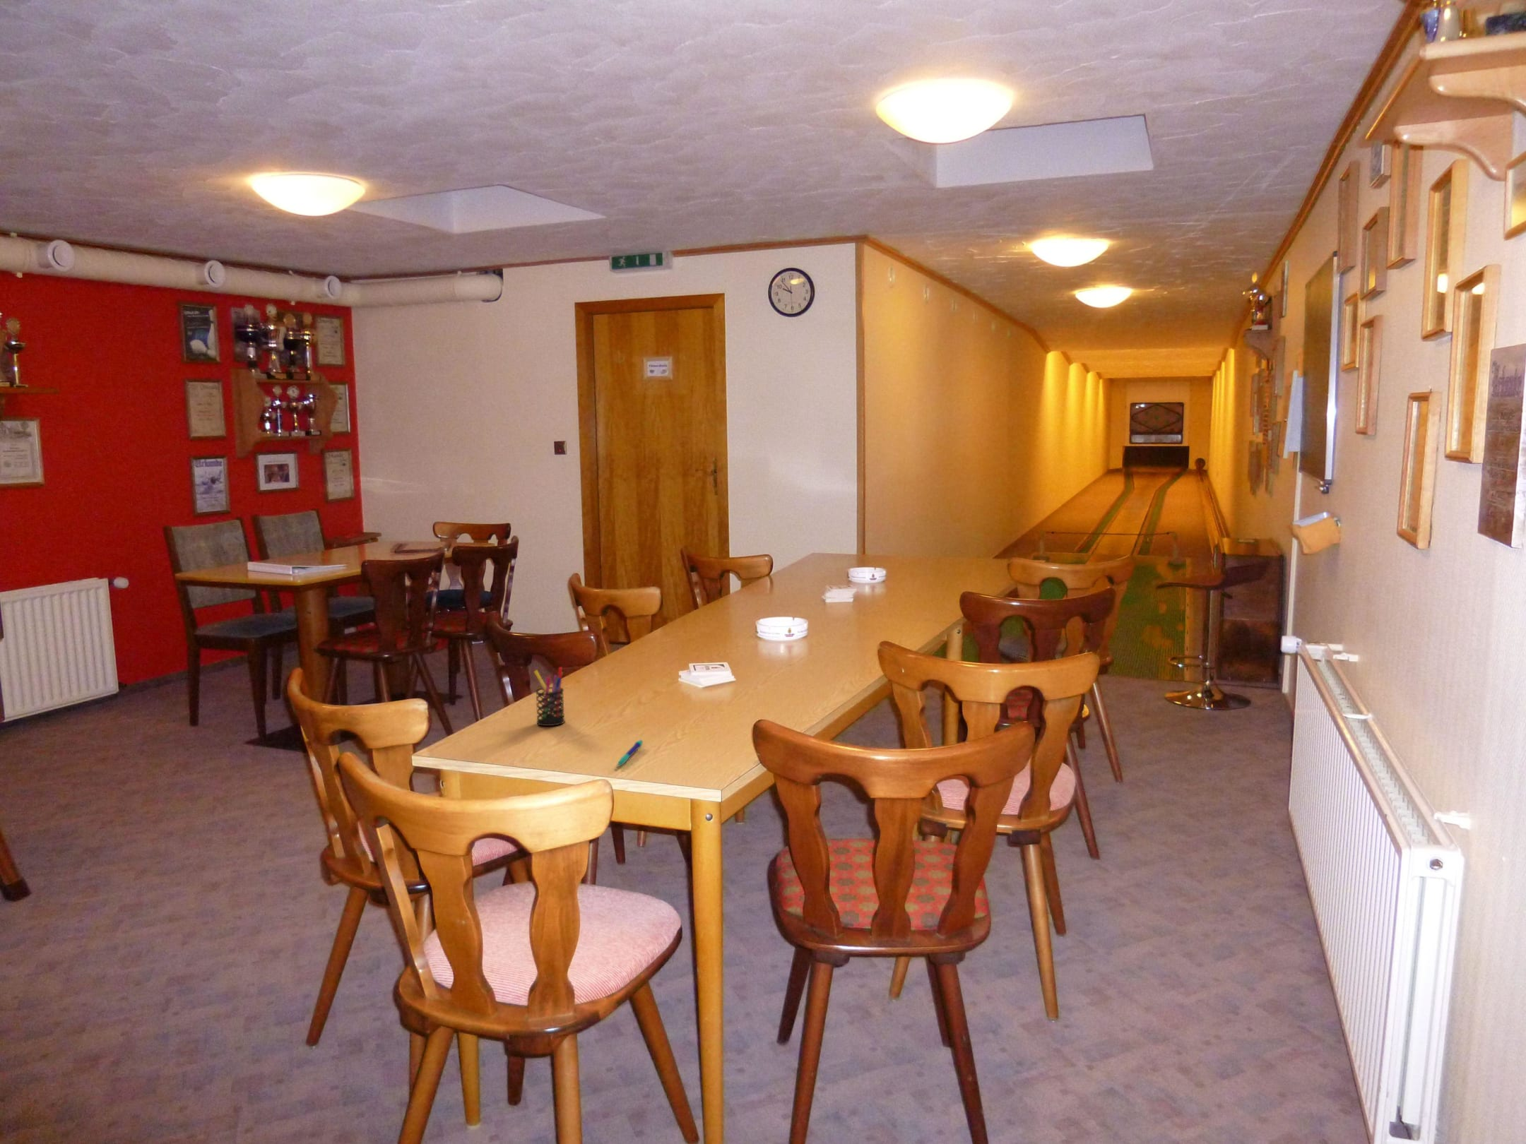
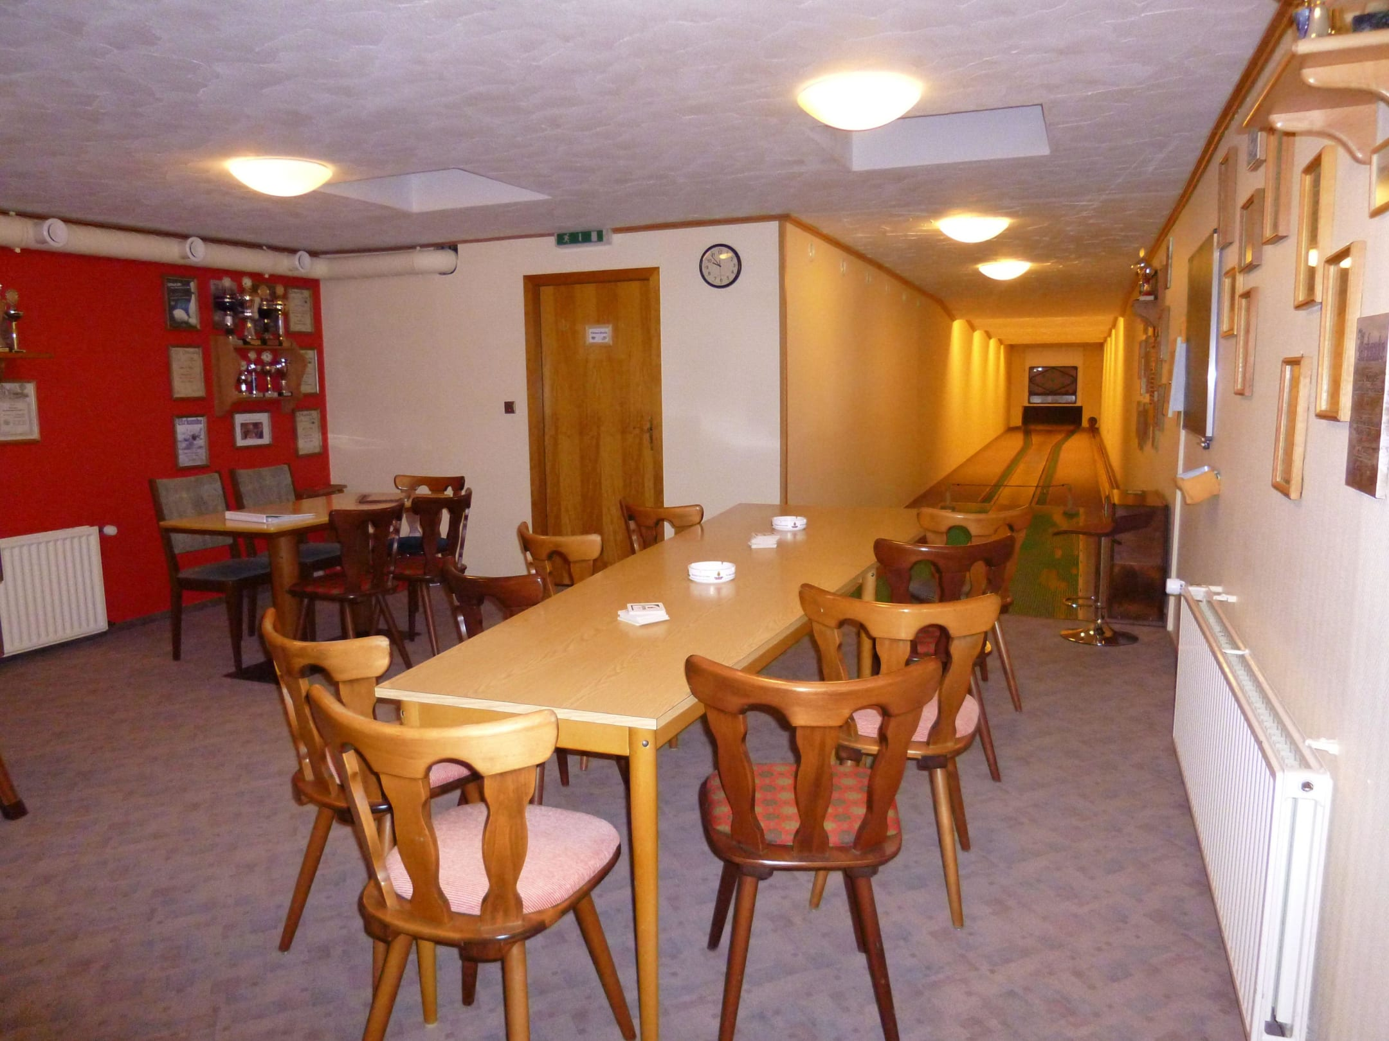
- pen [616,739,644,767]
- pen holder [533,667,566,727]
